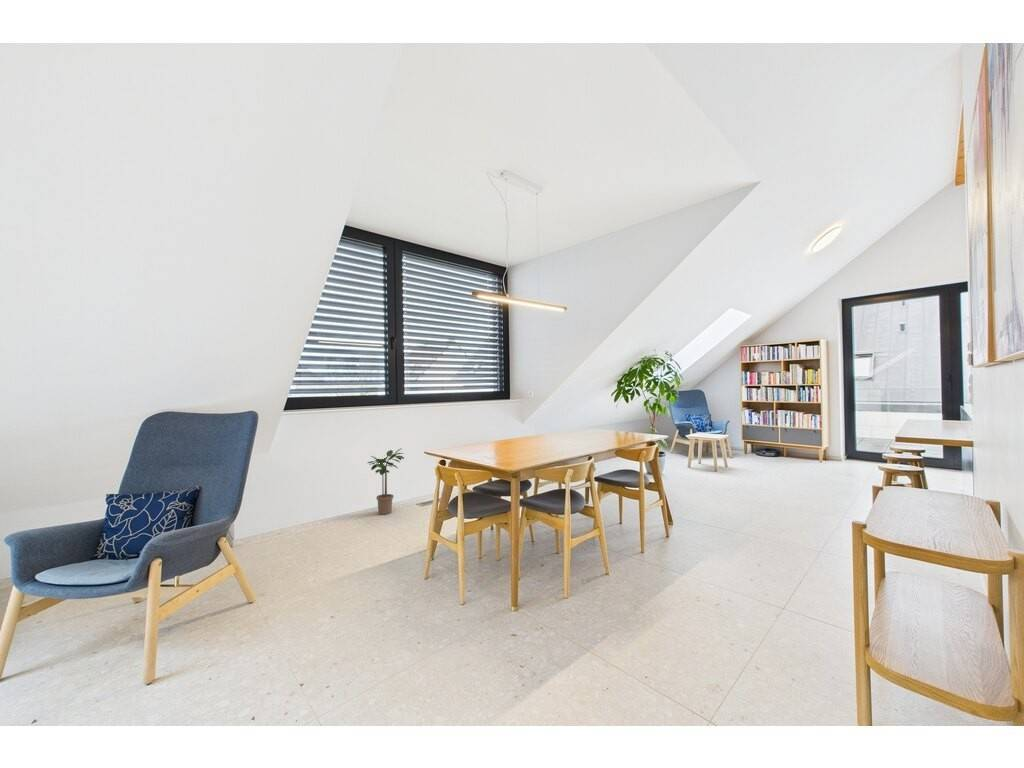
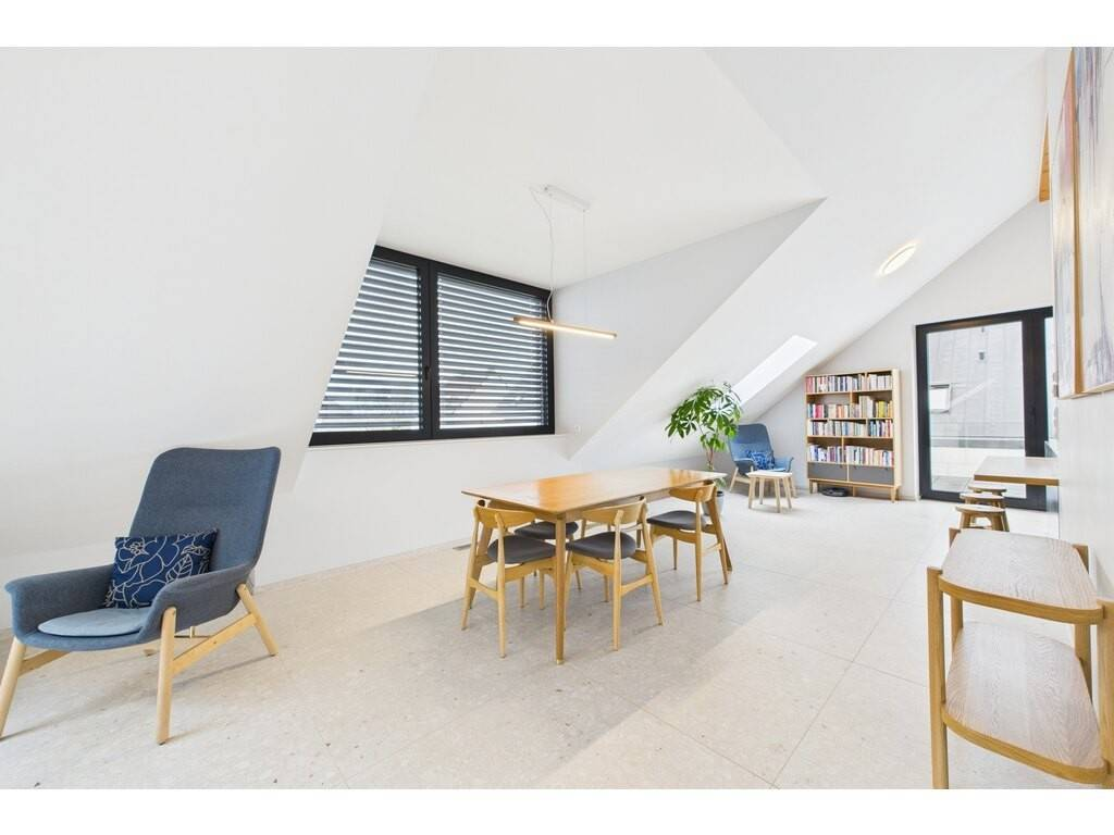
- potted plant [367,447,405,515]
